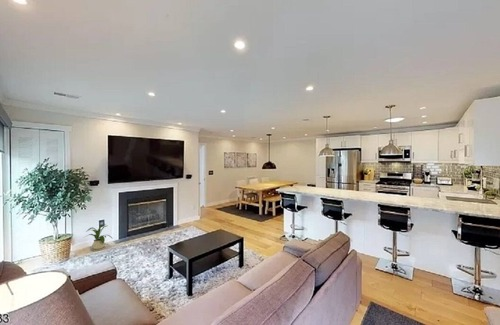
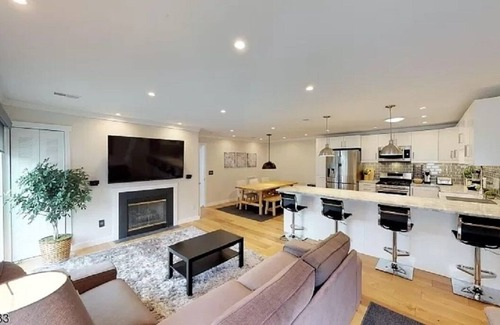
- house plant [84,223,114,252]
